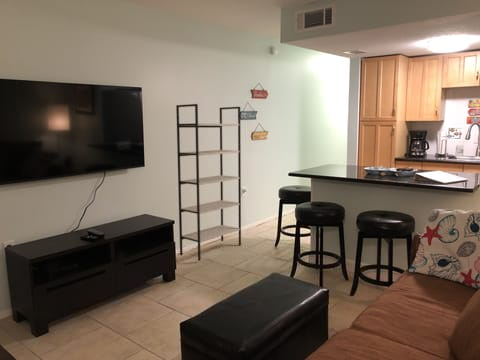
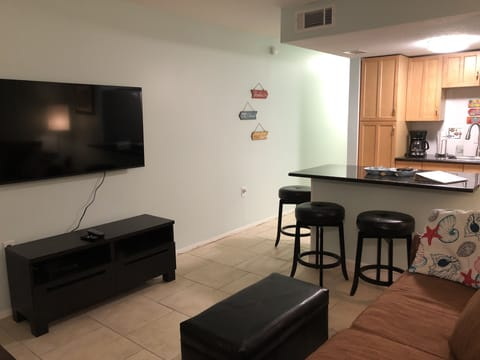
- shelving unit [175,103,242,262]
